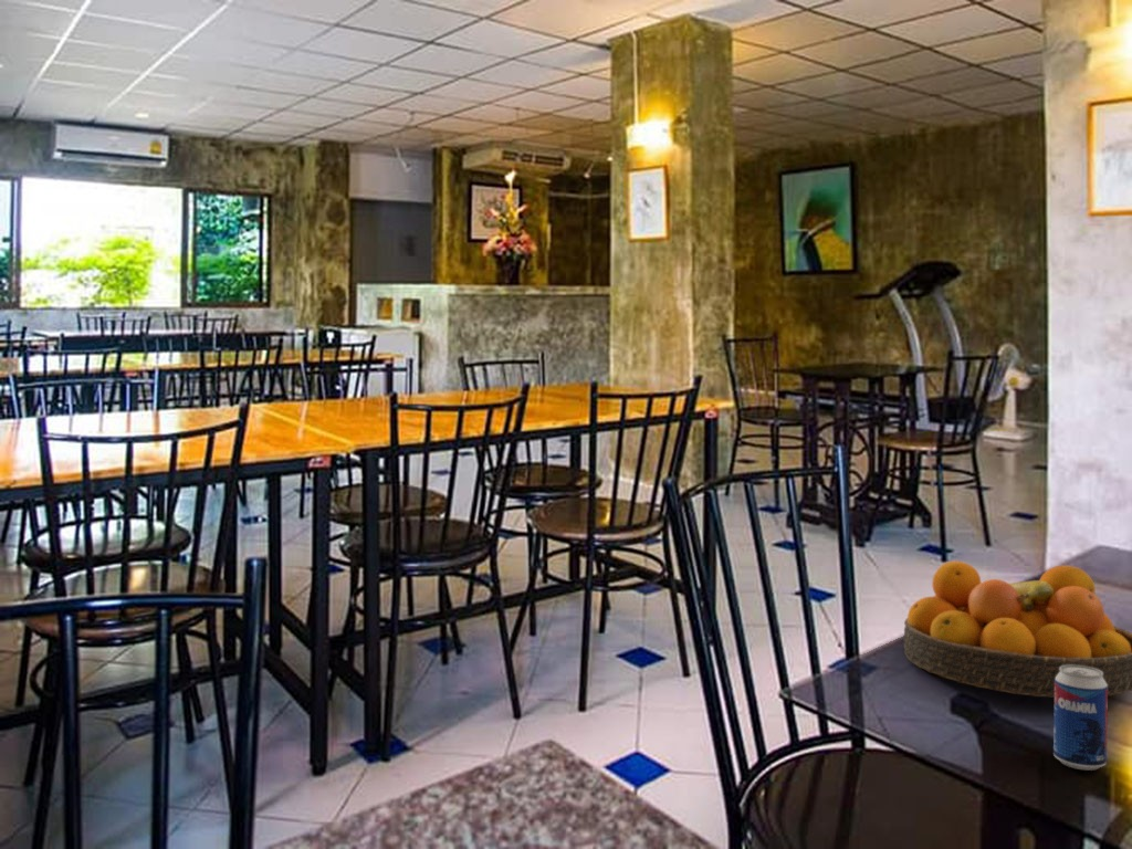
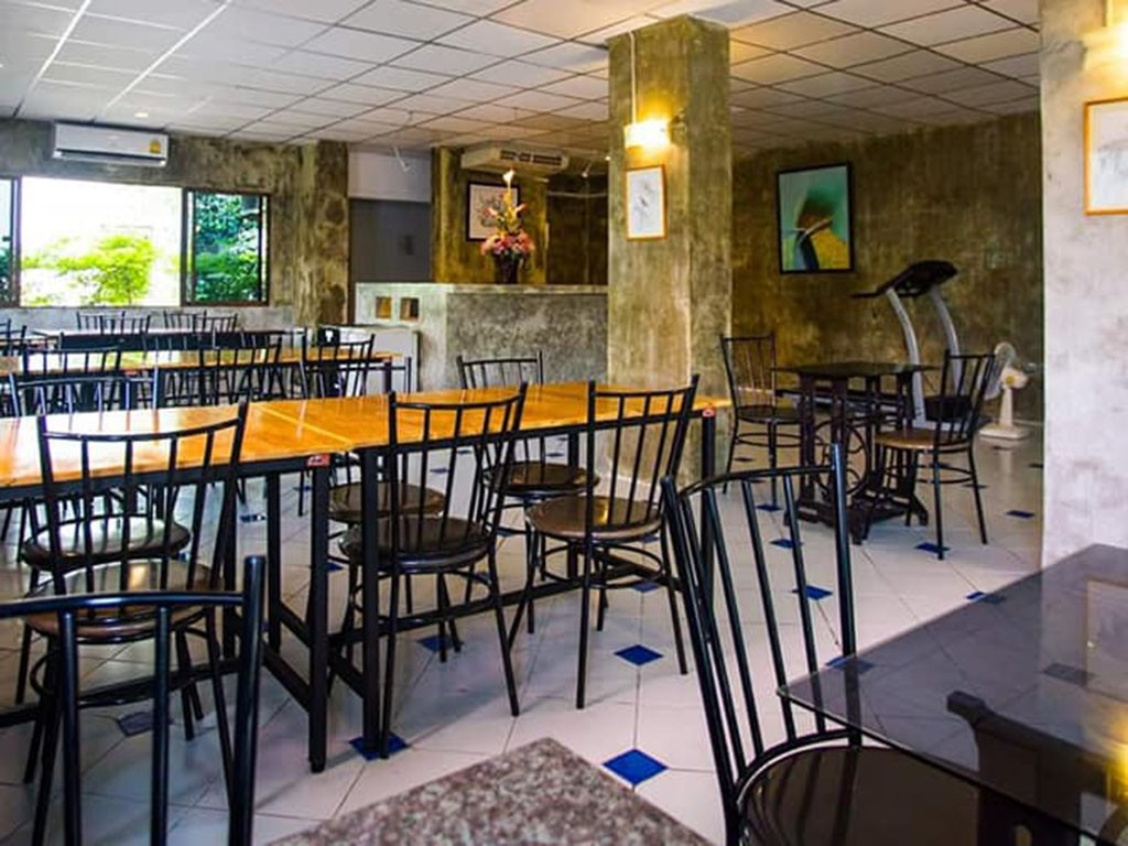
- fruit bowl [902,560,1132,698]
- beverage can [1052,664,1109,772]
